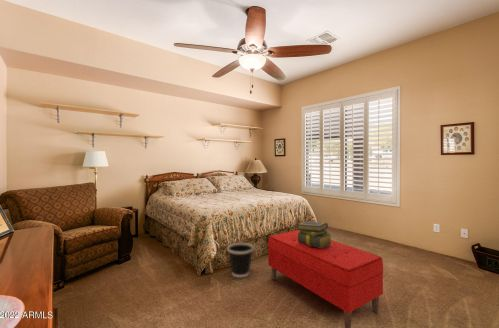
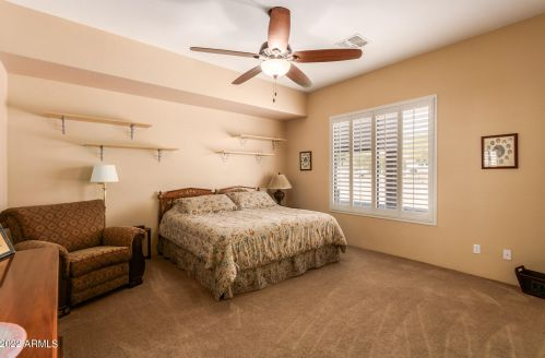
- wastebasket [226,242,255,278]
- stack of books [296,221,333,248]
- bench [267,229,384,328]
